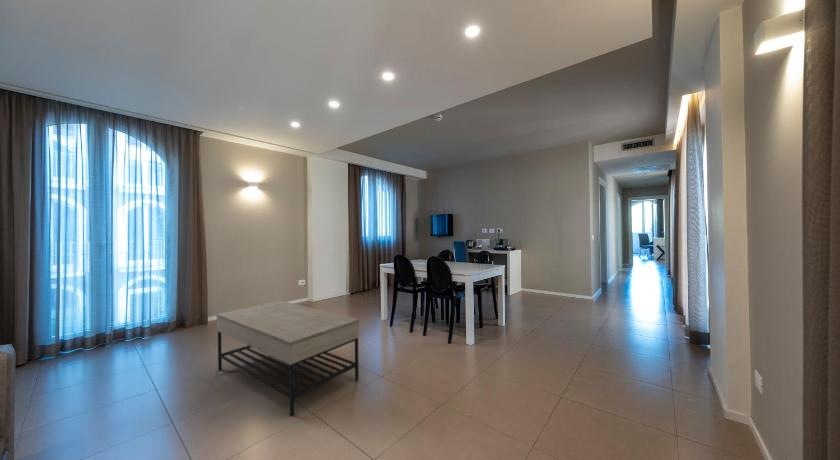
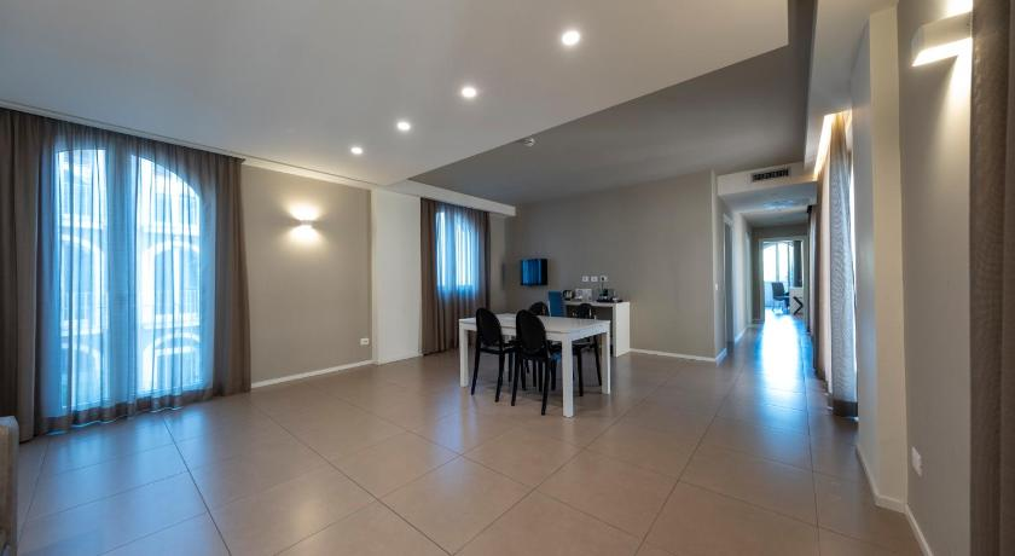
- coffee table [215,300,360,417]
